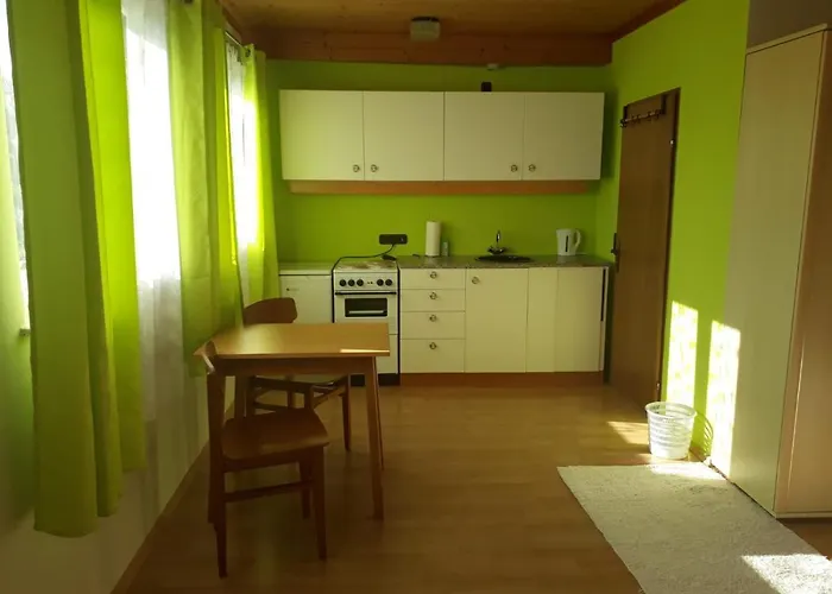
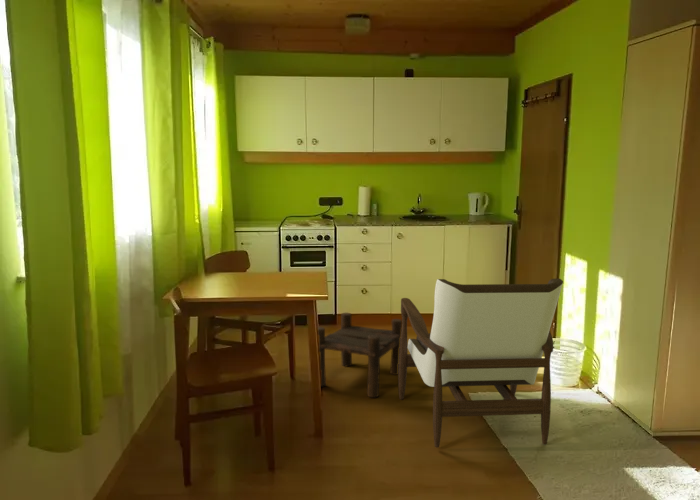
+ armchair [397,278,564,449]
+ stool [317,312,402,399]
